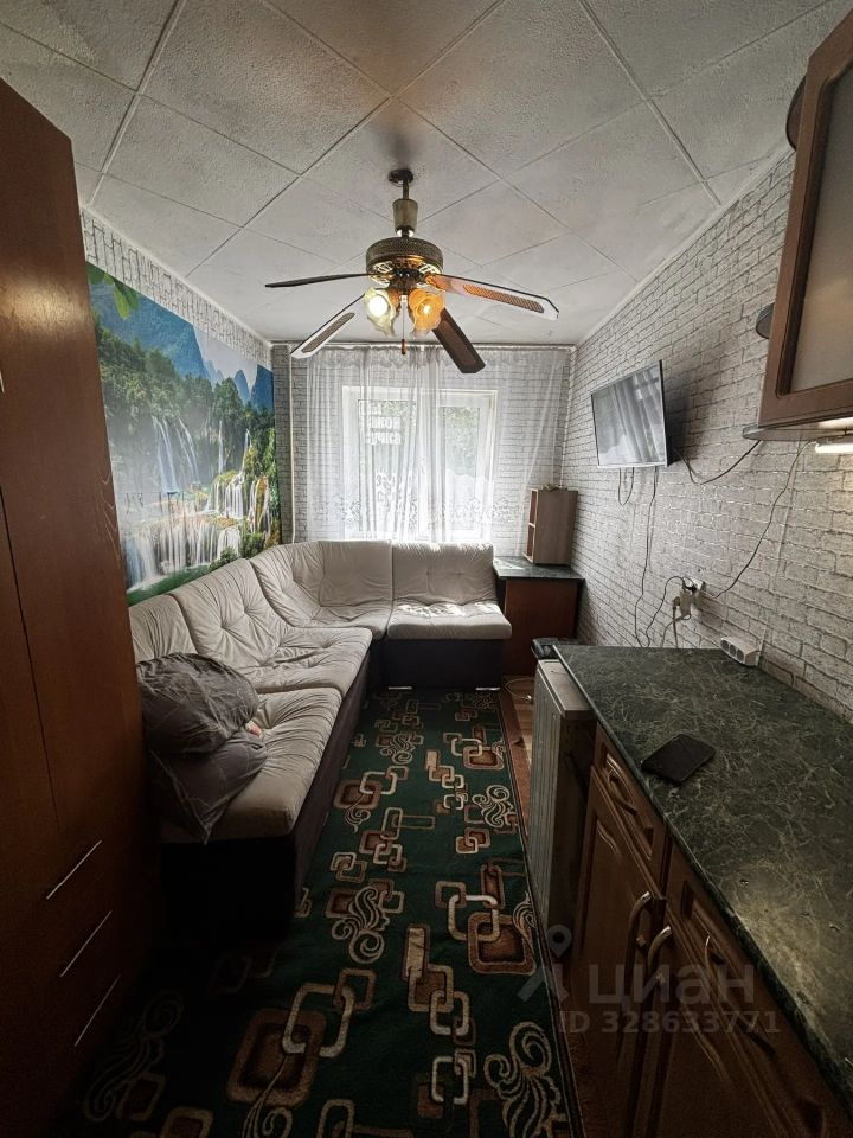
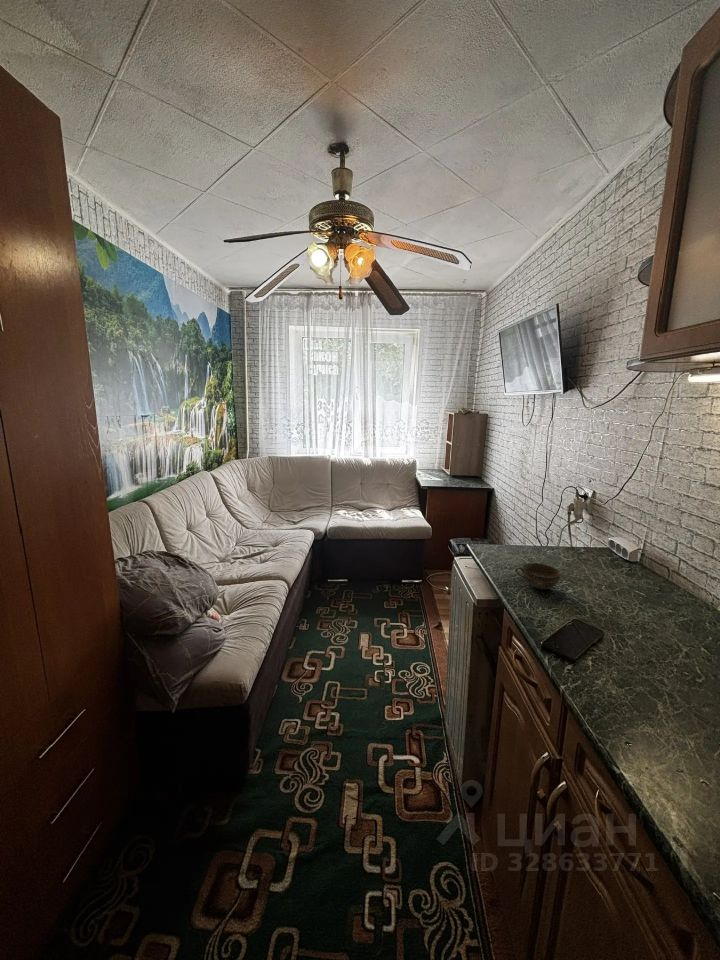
+ cup [514,562,561,591]
